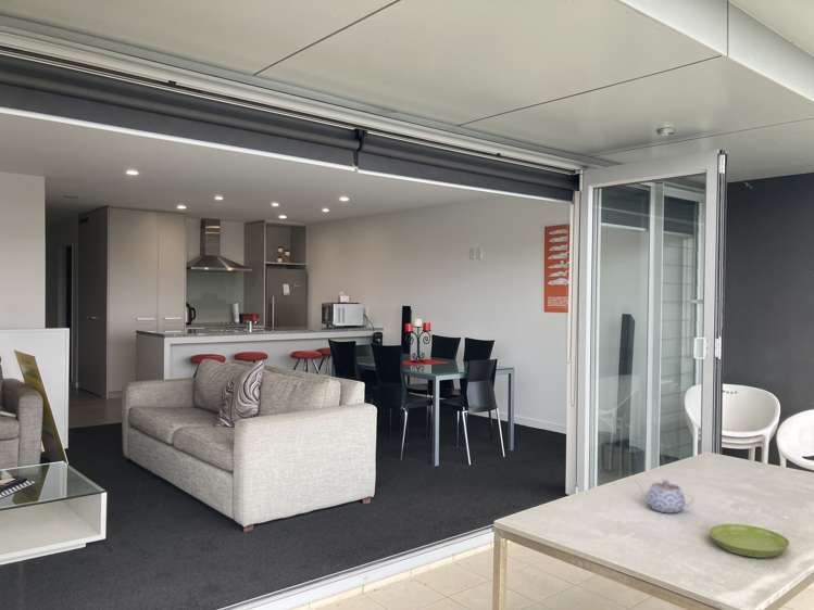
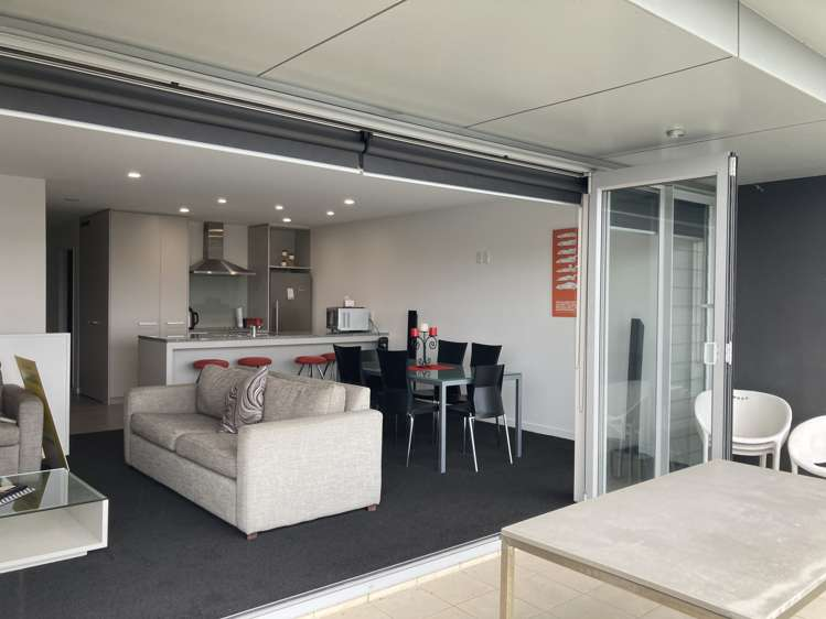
- saucer [709,523,791,559]
- teapot [635,479,696,513]
